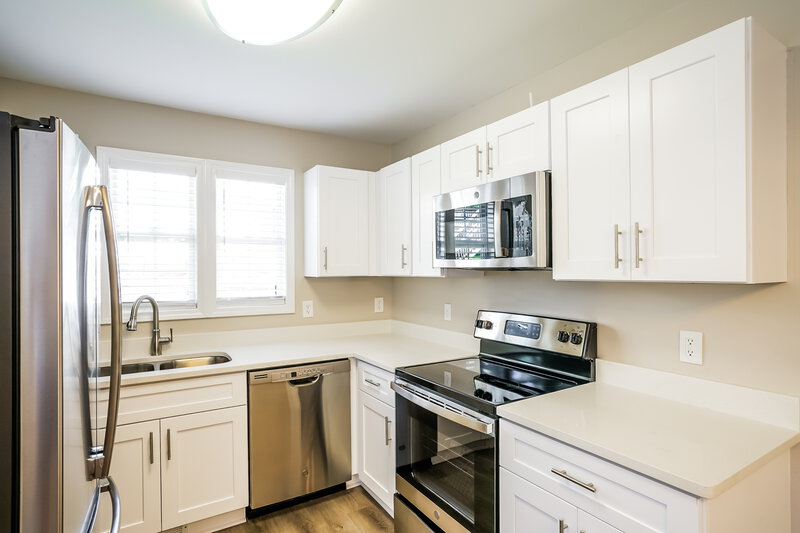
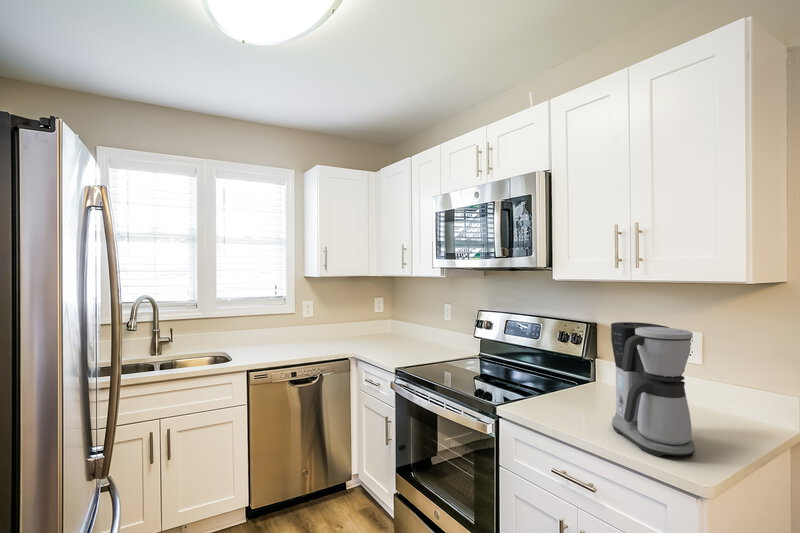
+ coffee maker [610,321,696,458]
